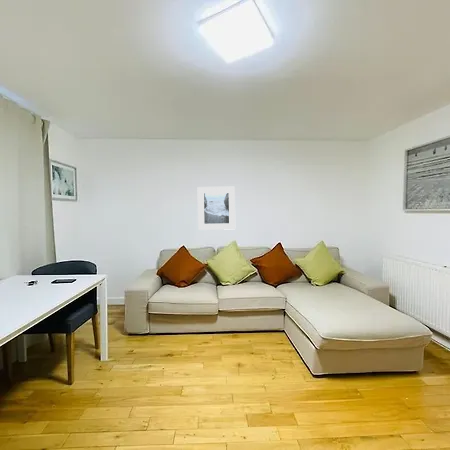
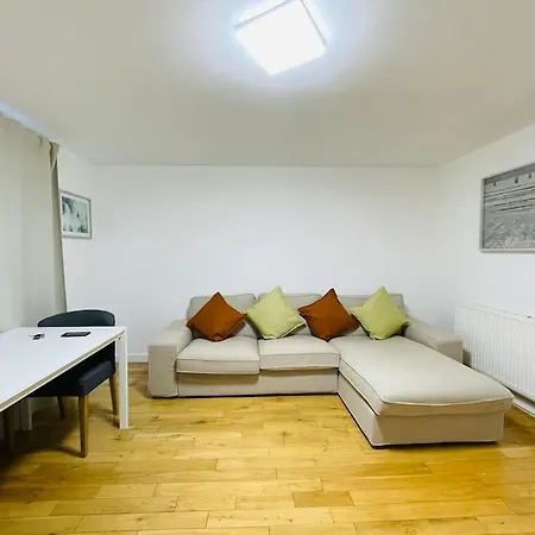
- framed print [197,186,236,231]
